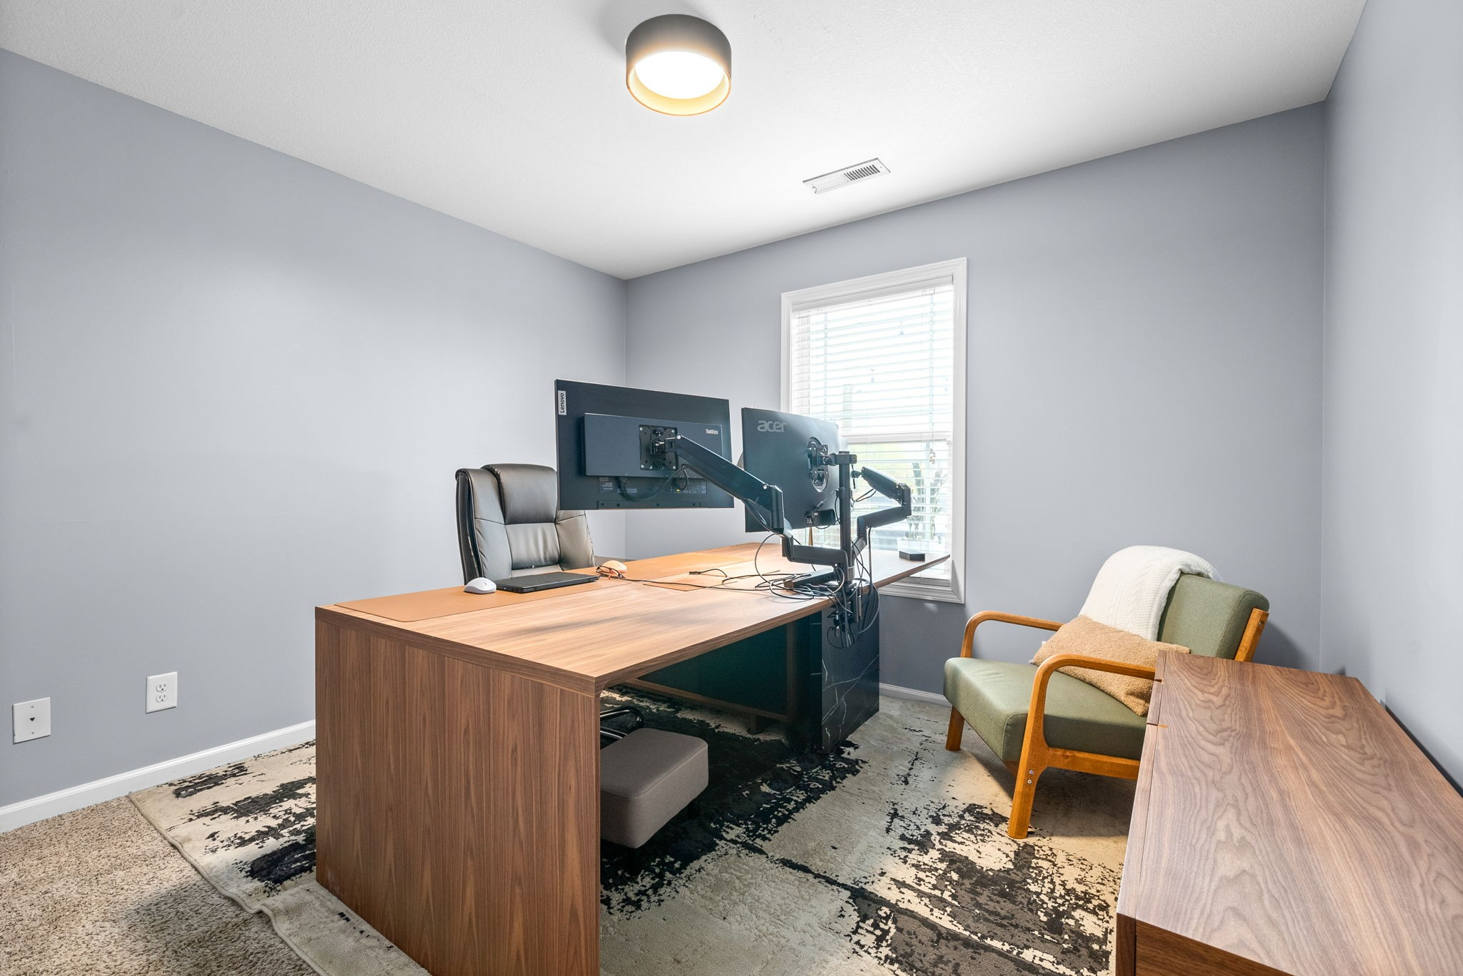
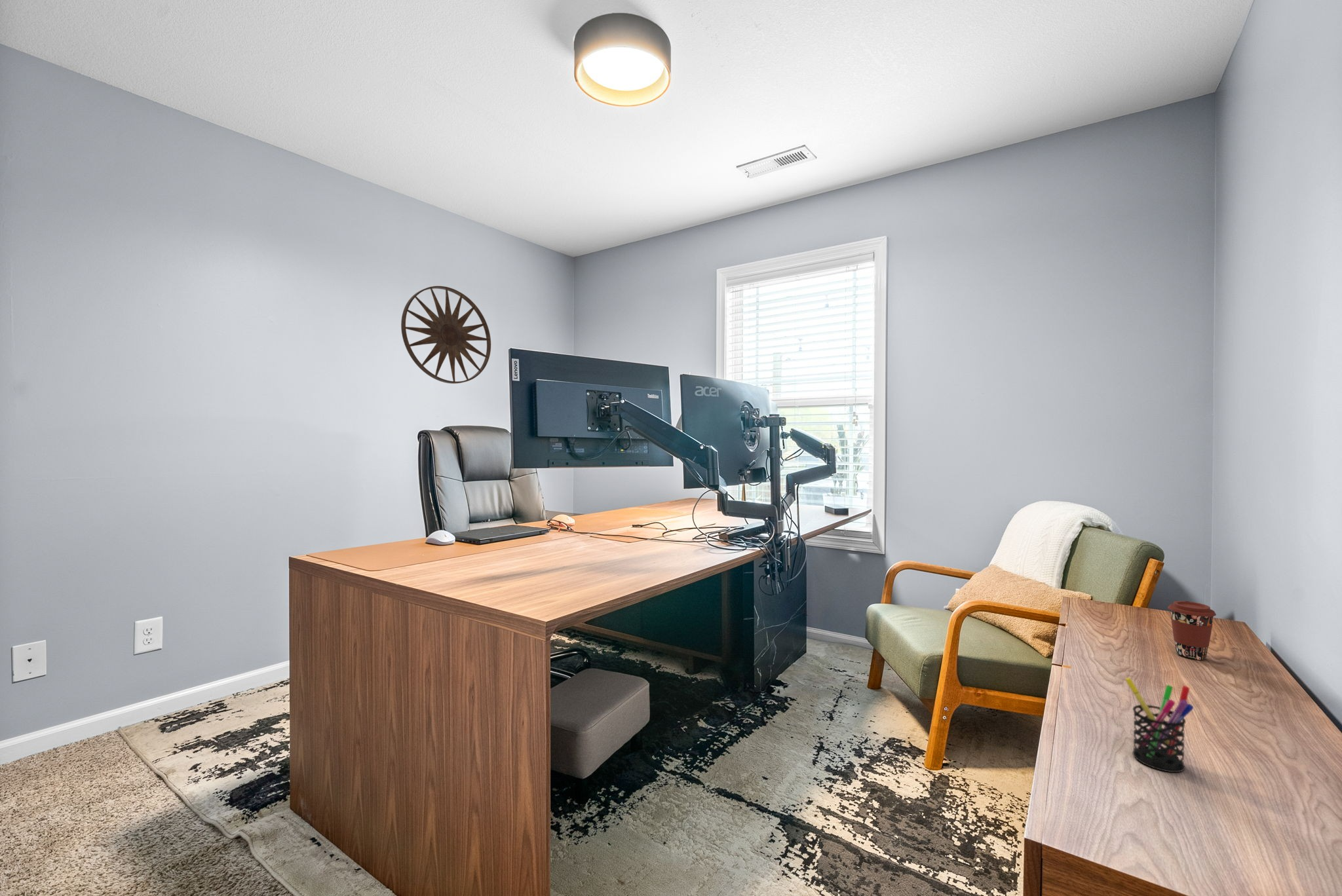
+ pen holder [1124,677,1194,773]
+ wall art [400,286,491,384]
+ coffee cup [1167,601,1217,660]
